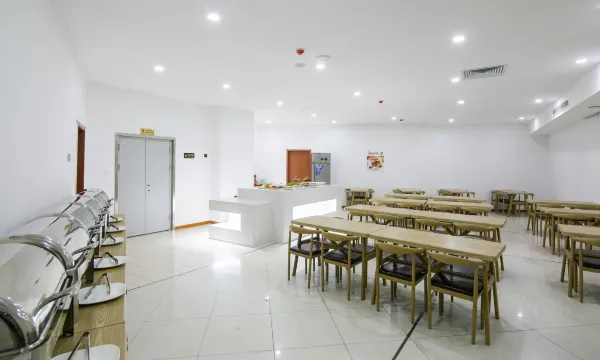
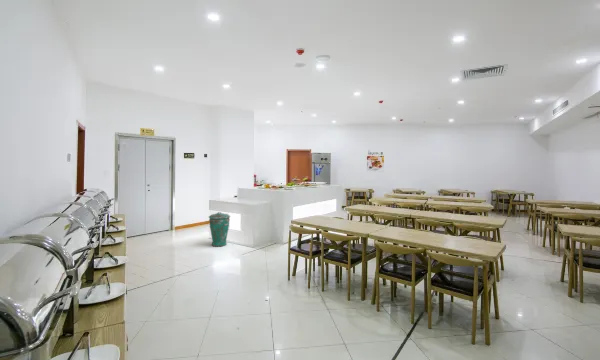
+ trash can [208,211,231,247]
